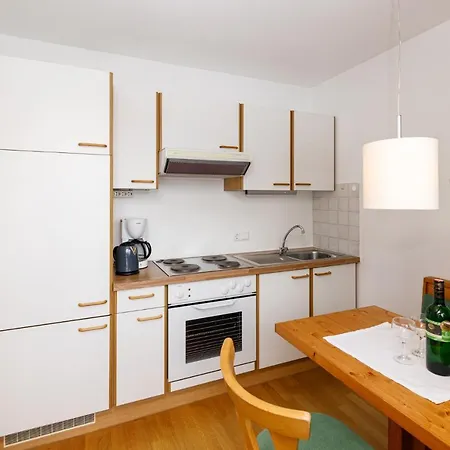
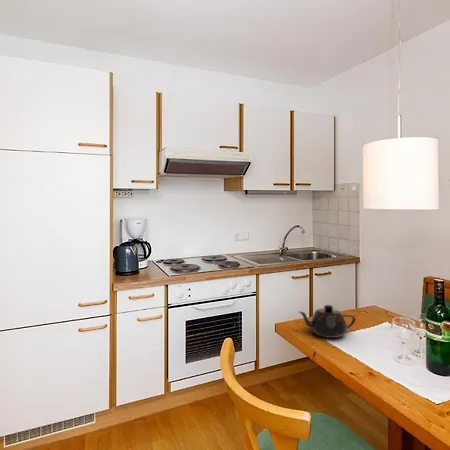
+ teapot [298,304,357,339]
